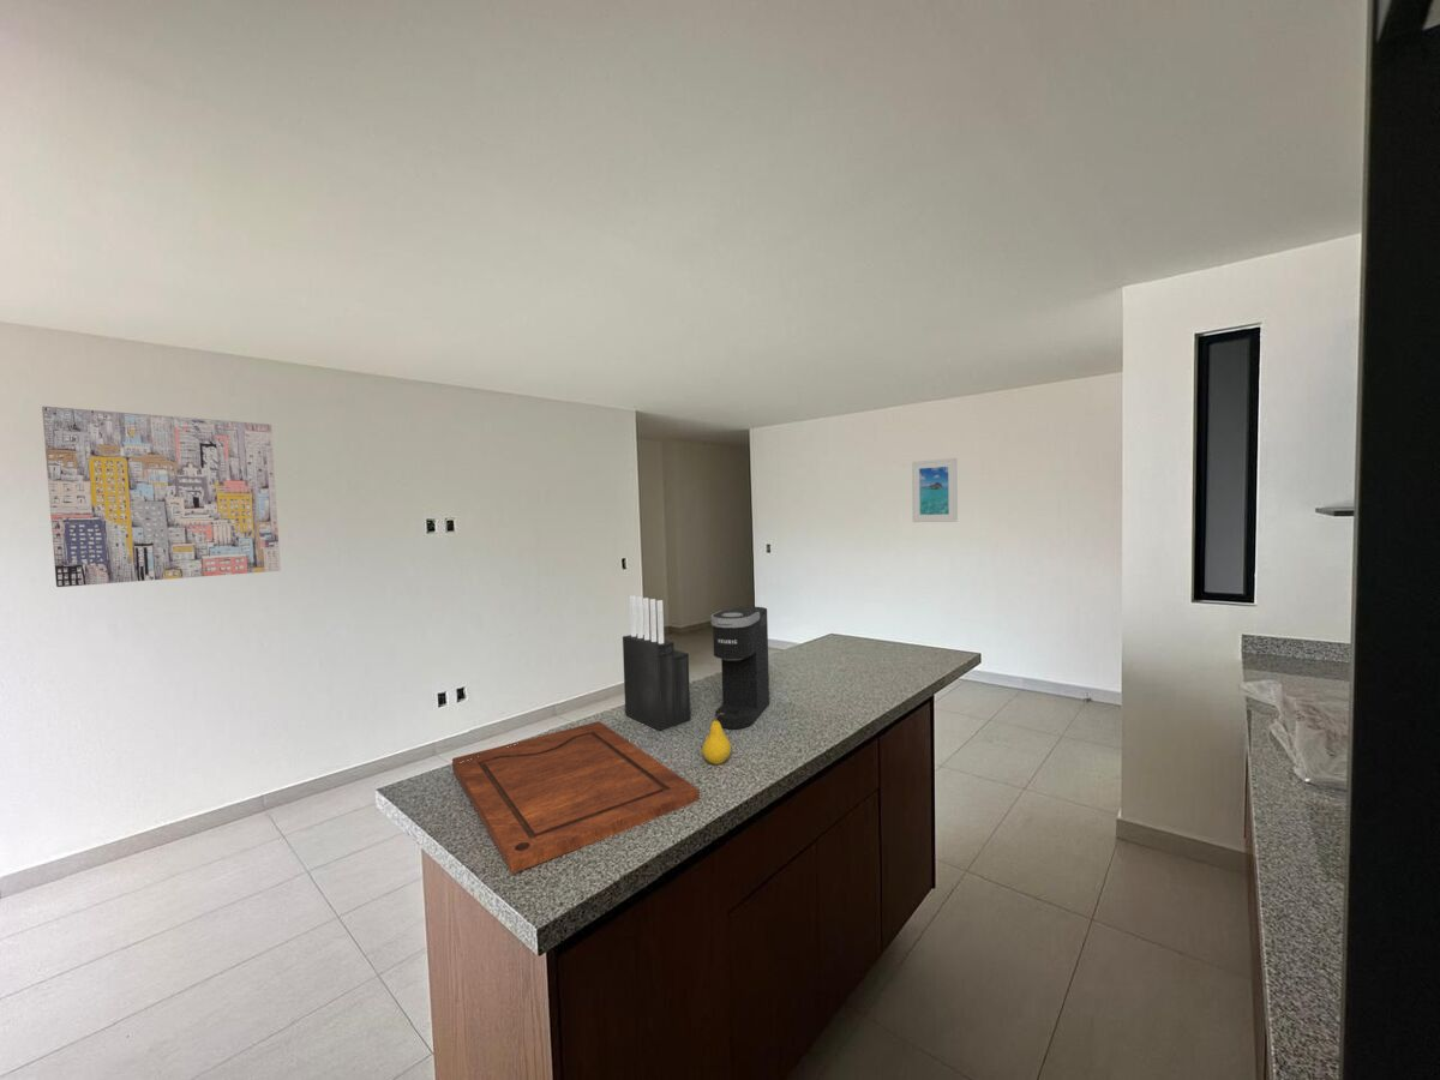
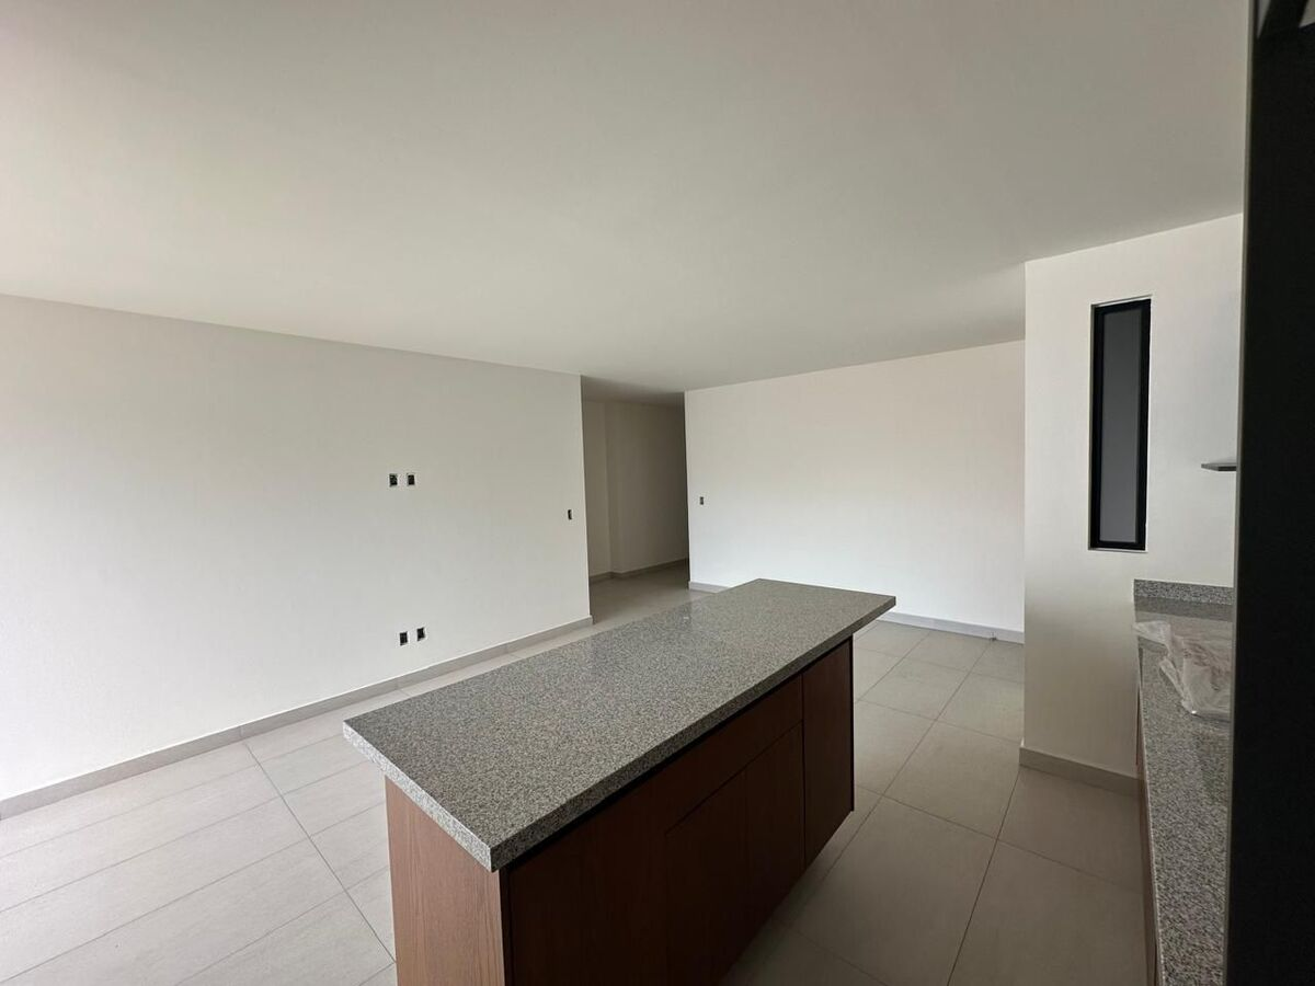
- wall art [41,406,282,588]
- coffee maker [709,606,770,730]
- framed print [911,457,959,523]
- fruit [701,713,732,766]
- knife block [622,595,691,732]
- cutting board [451,720,701,875]
